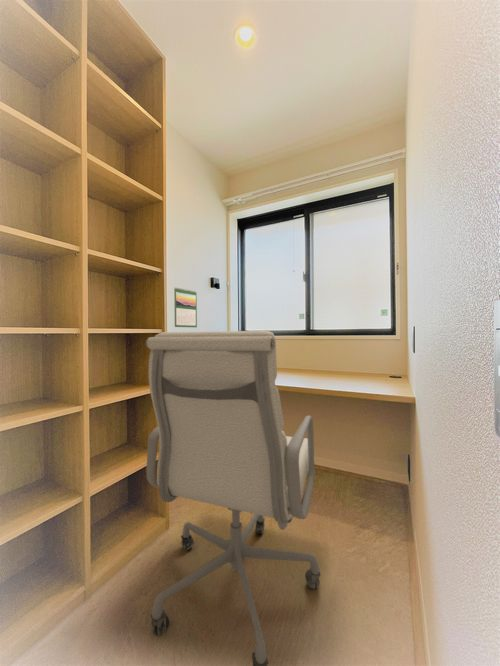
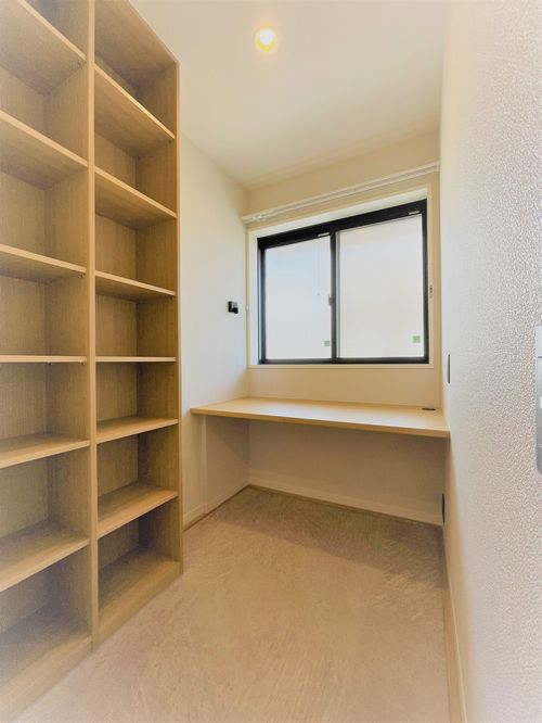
- calendar [173,286,198,328]
- office chair [144,330,322,666]
